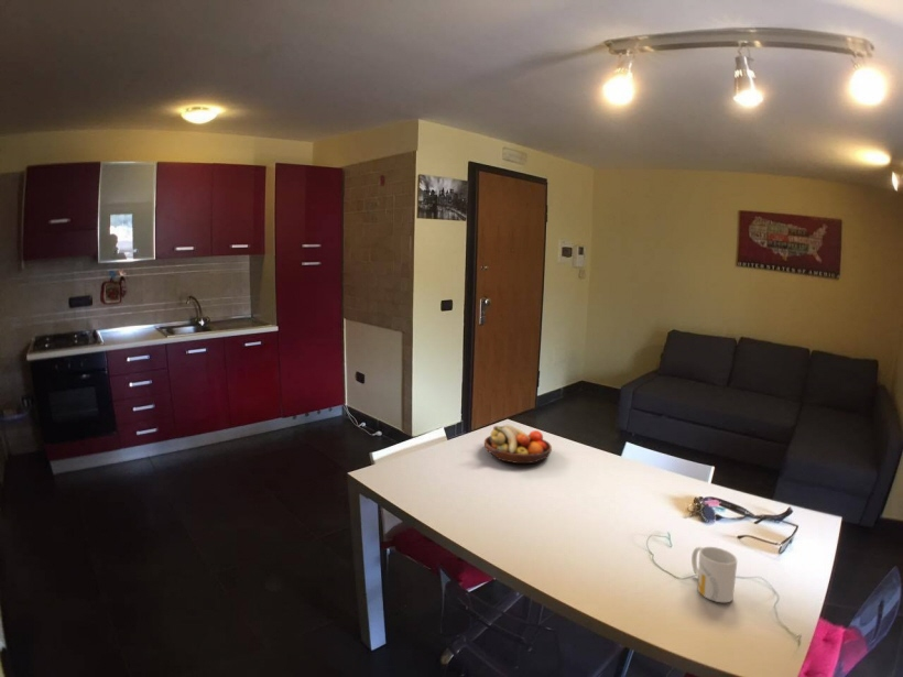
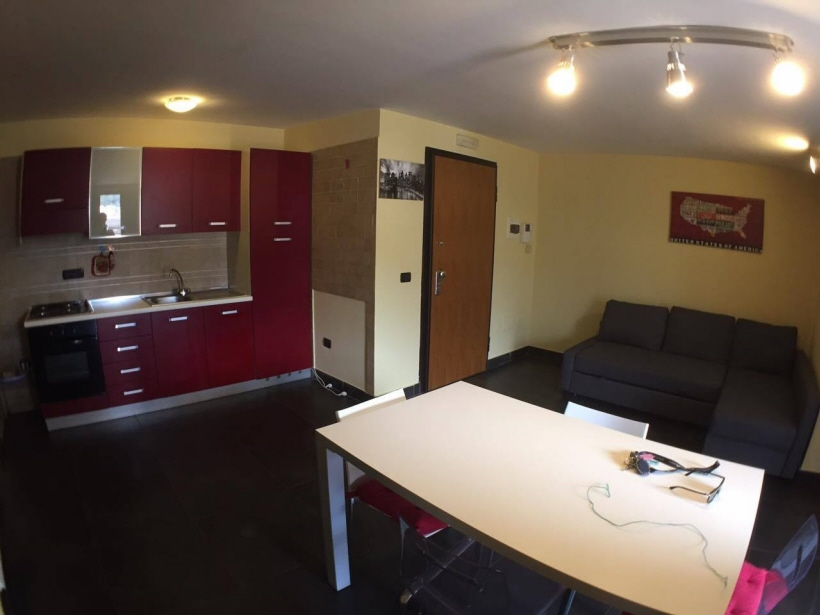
- fruit bowl [483,424,553,465]
- mug [690,546,738,603]
